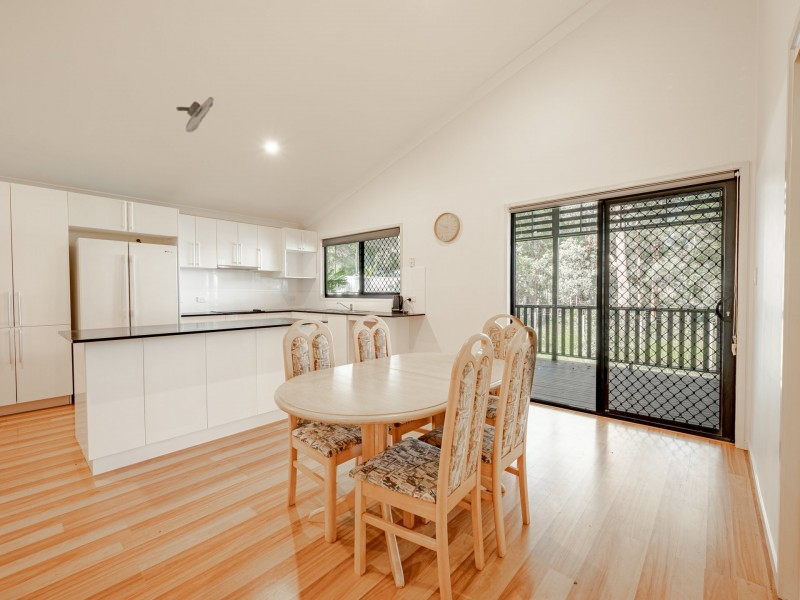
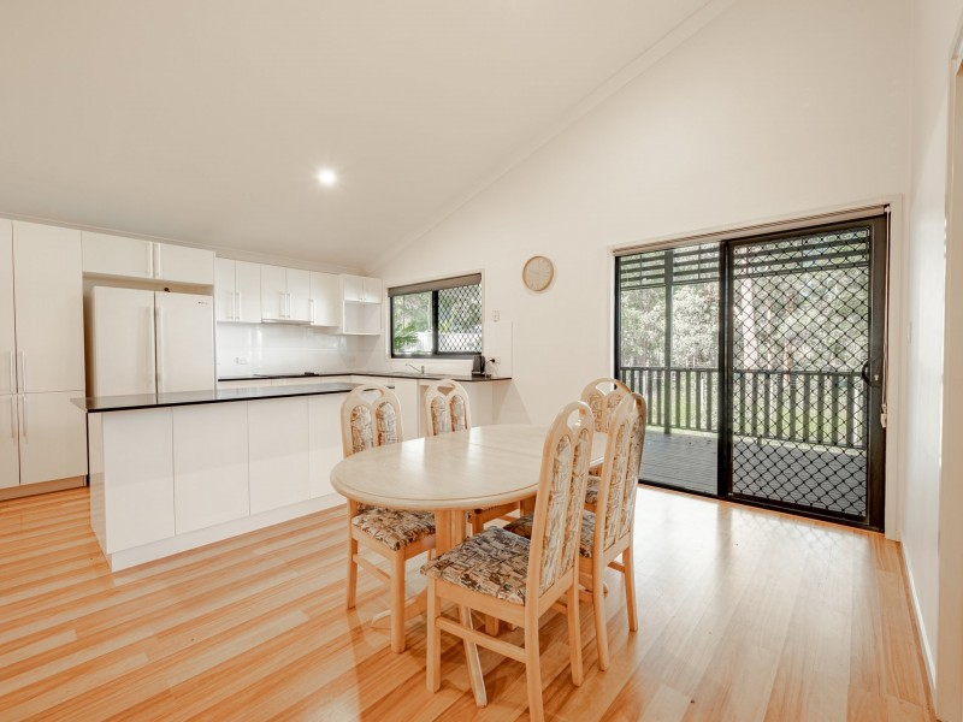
- ceiling light fixture [175,96,215,133]
